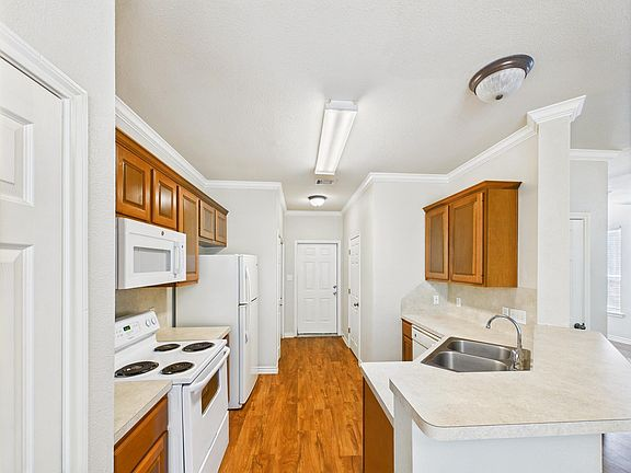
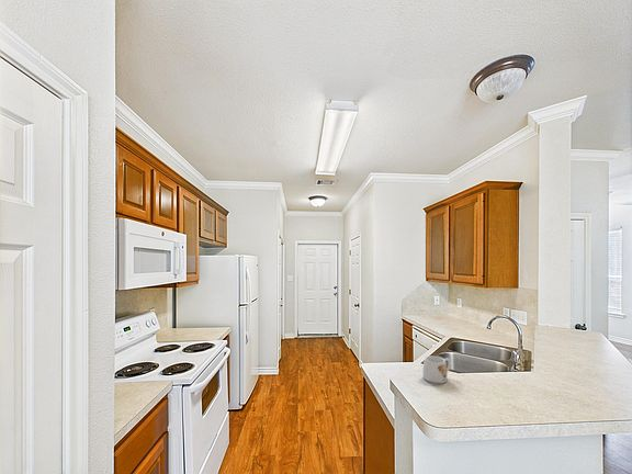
+ mug [421,354,452,384]
